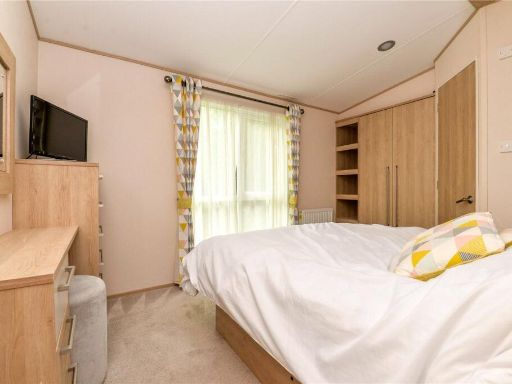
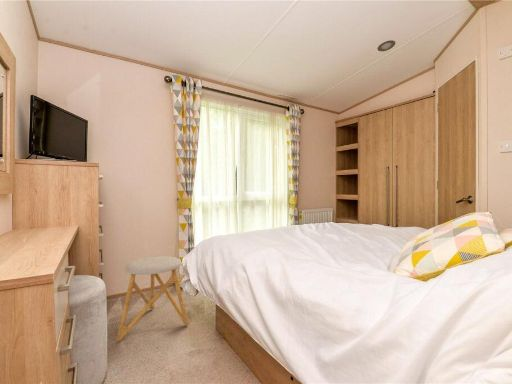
+ stool [116,255,189,342]
